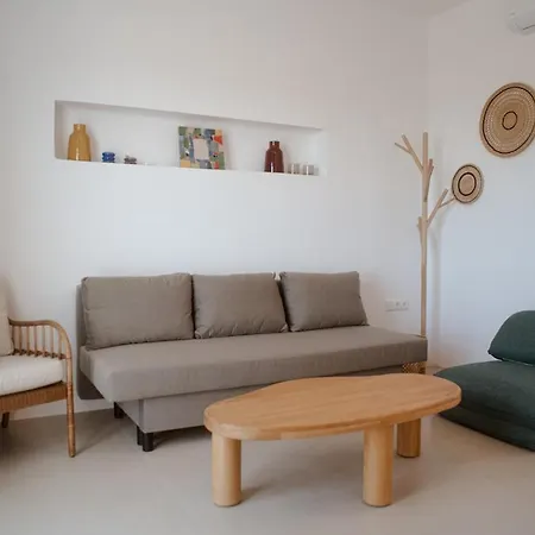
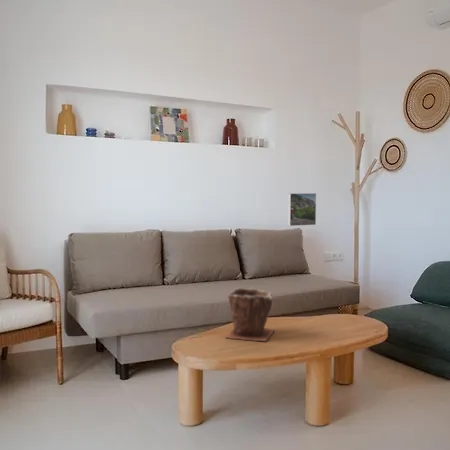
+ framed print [287,192,317,227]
+ plant pot [224,287,276,342]
